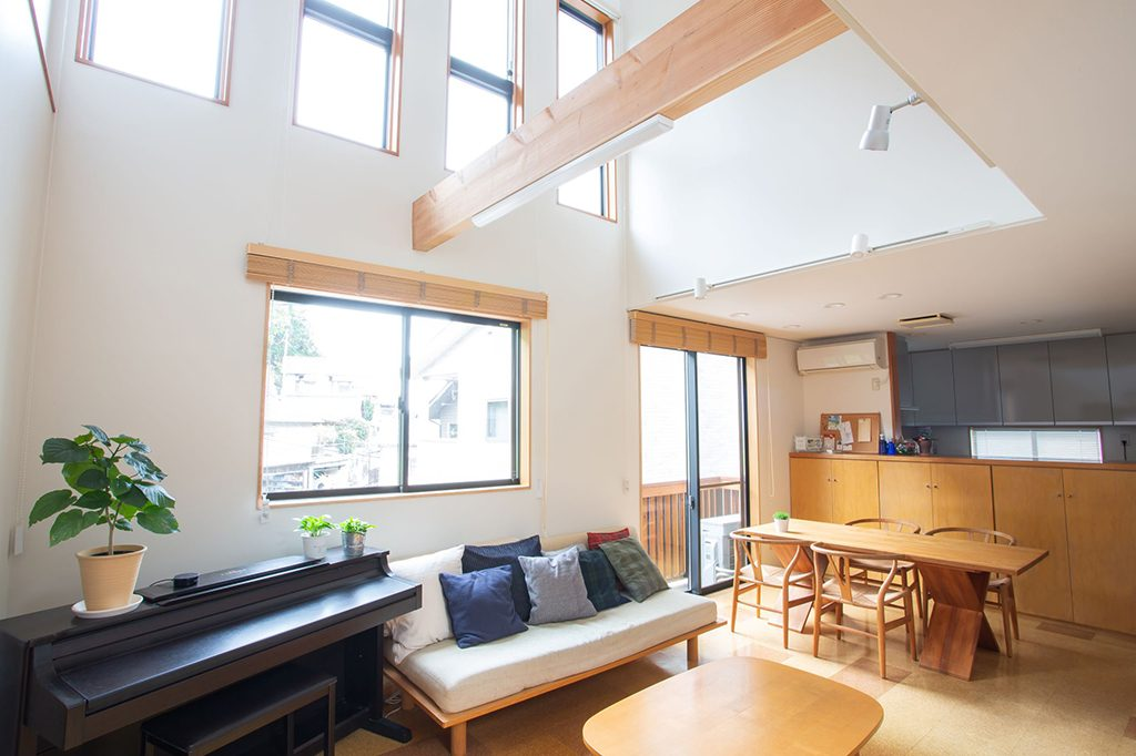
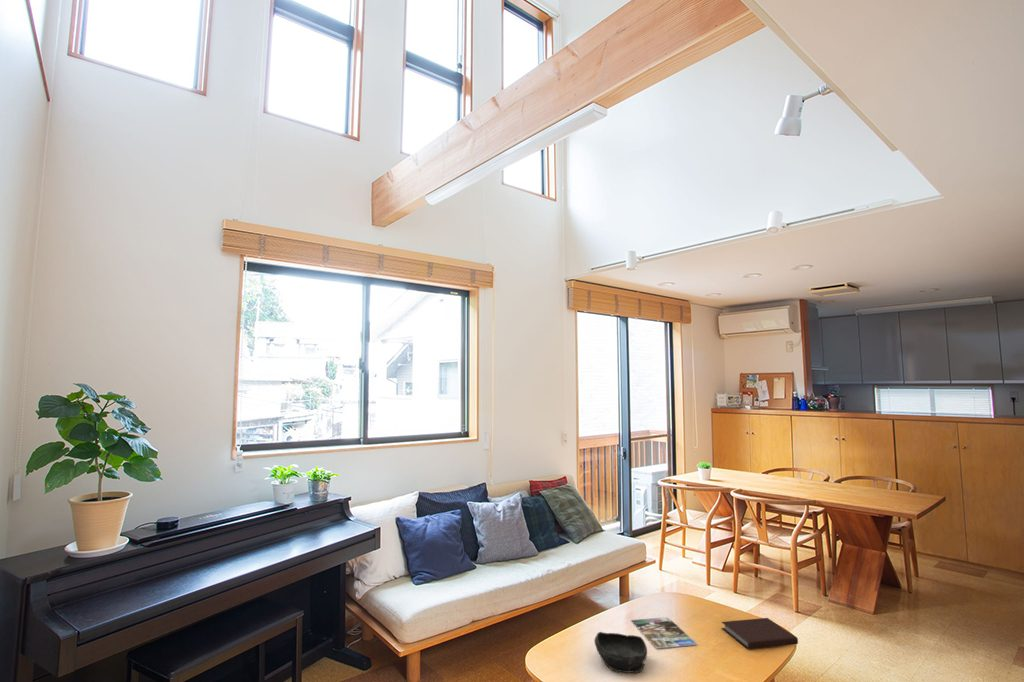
+ notebook [721,617,799,650]
+ bowl [593,631,648,674]
+ magazine [630,616,698,650]
